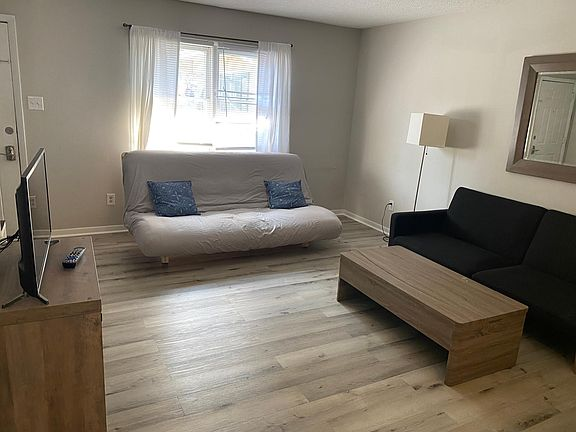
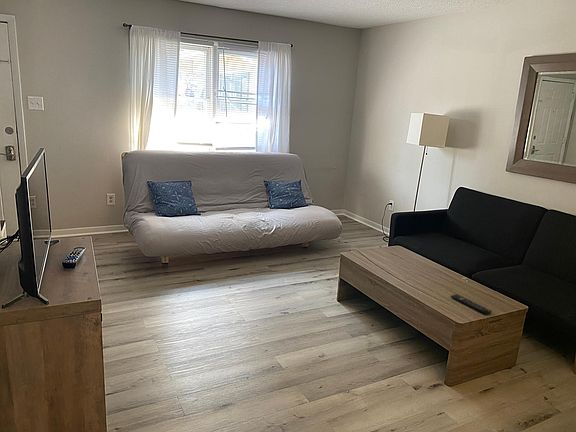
+ remote control [450,293,492,315]
